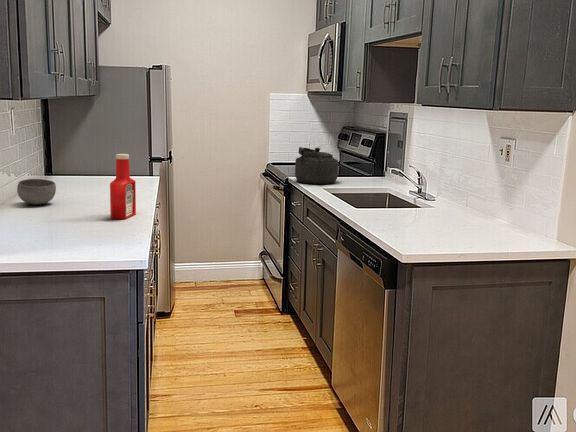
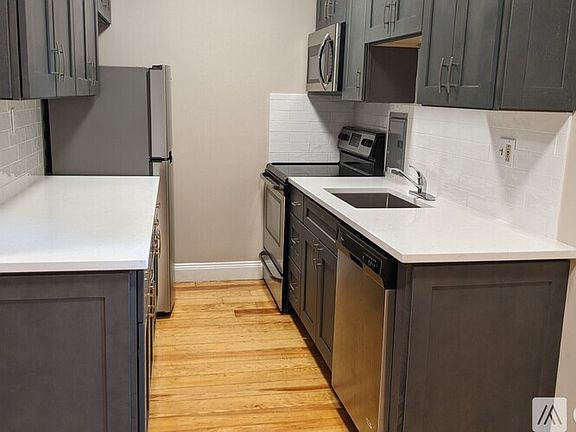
- soap bottle [109,153,137,220]
- bowl [16,178,57,206]
- kettle [294,146,340,185]
